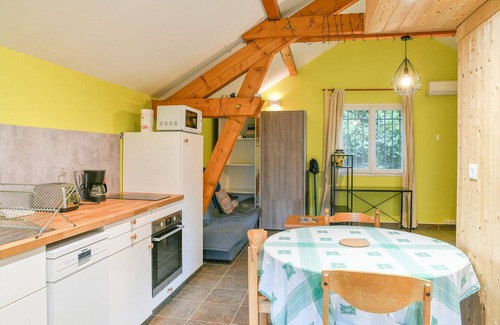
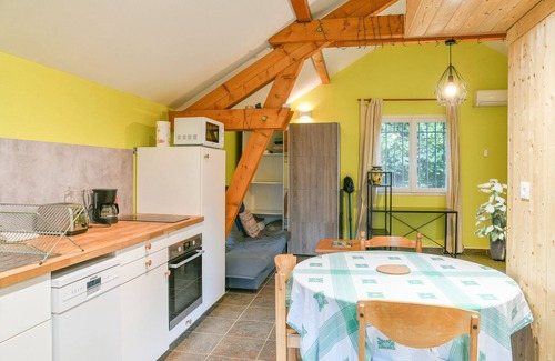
+ indoor plant [473,178,508,261]
